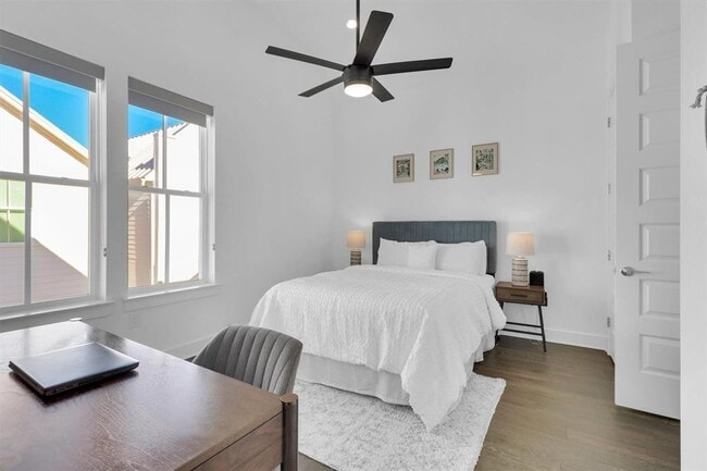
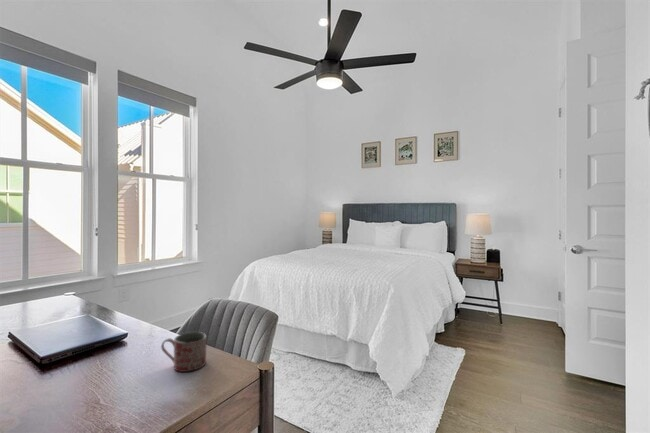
+ mug [160,331,207,373]
